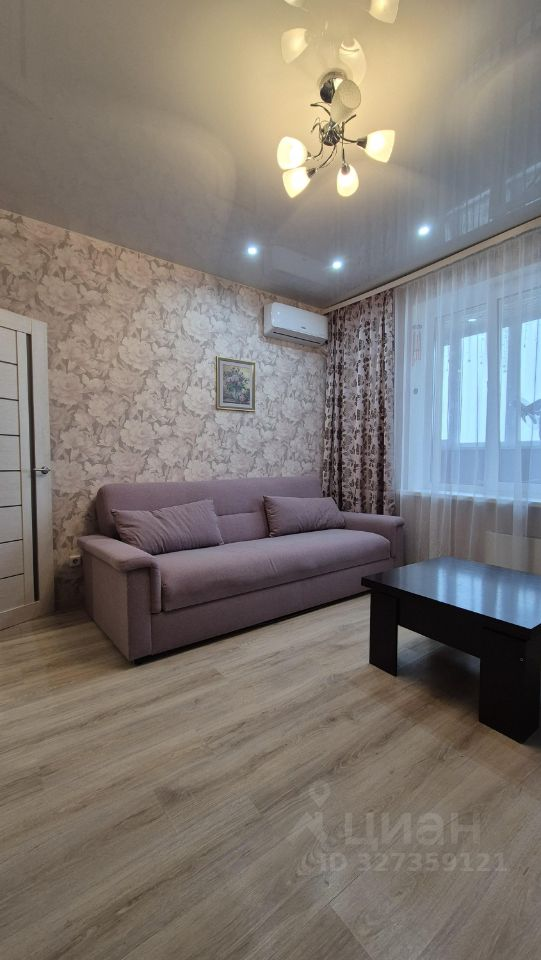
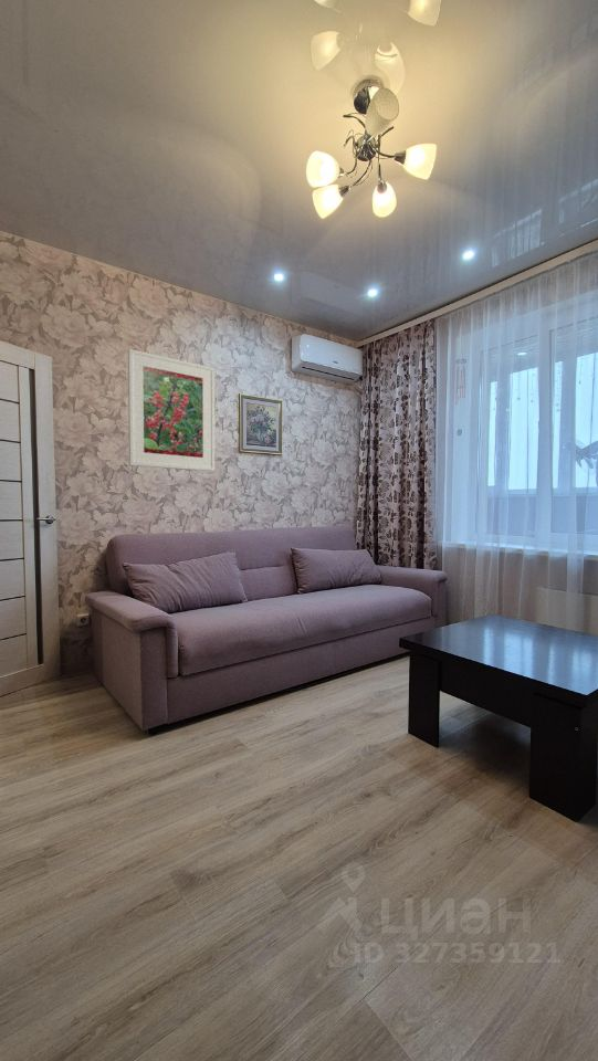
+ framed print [127,348,216,472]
